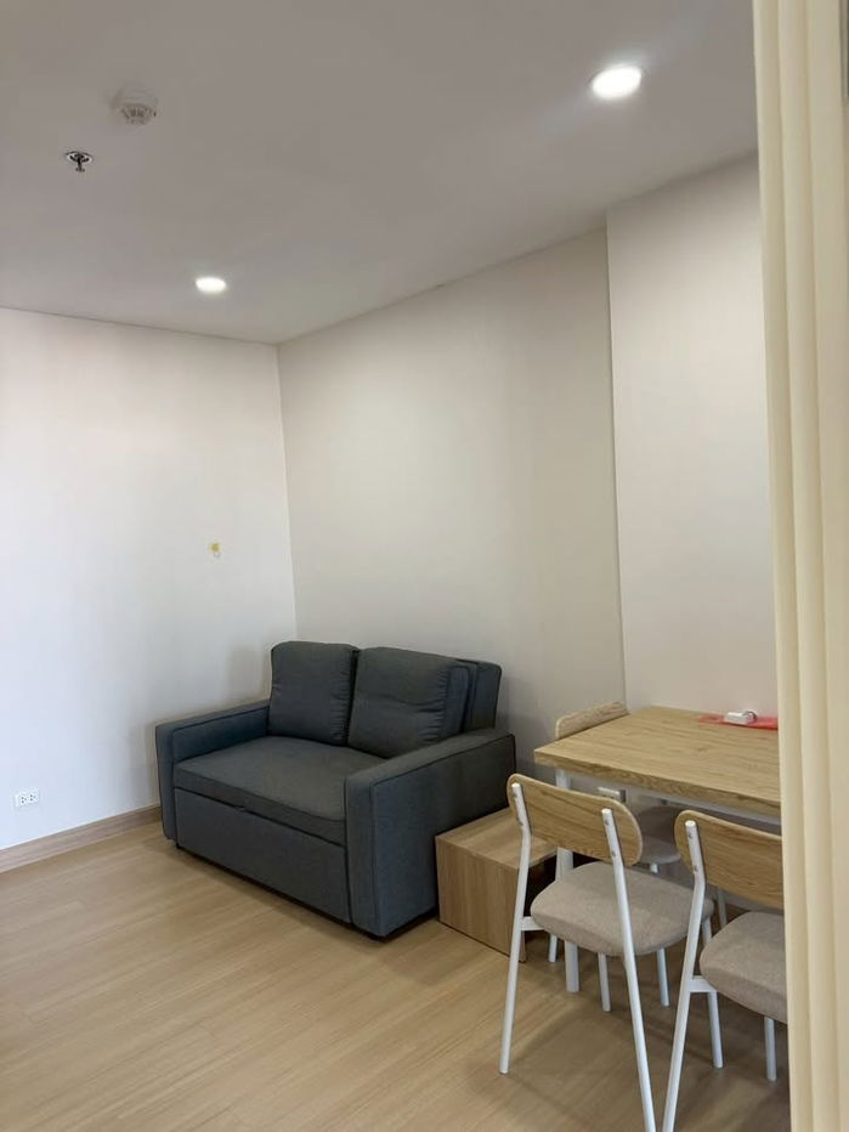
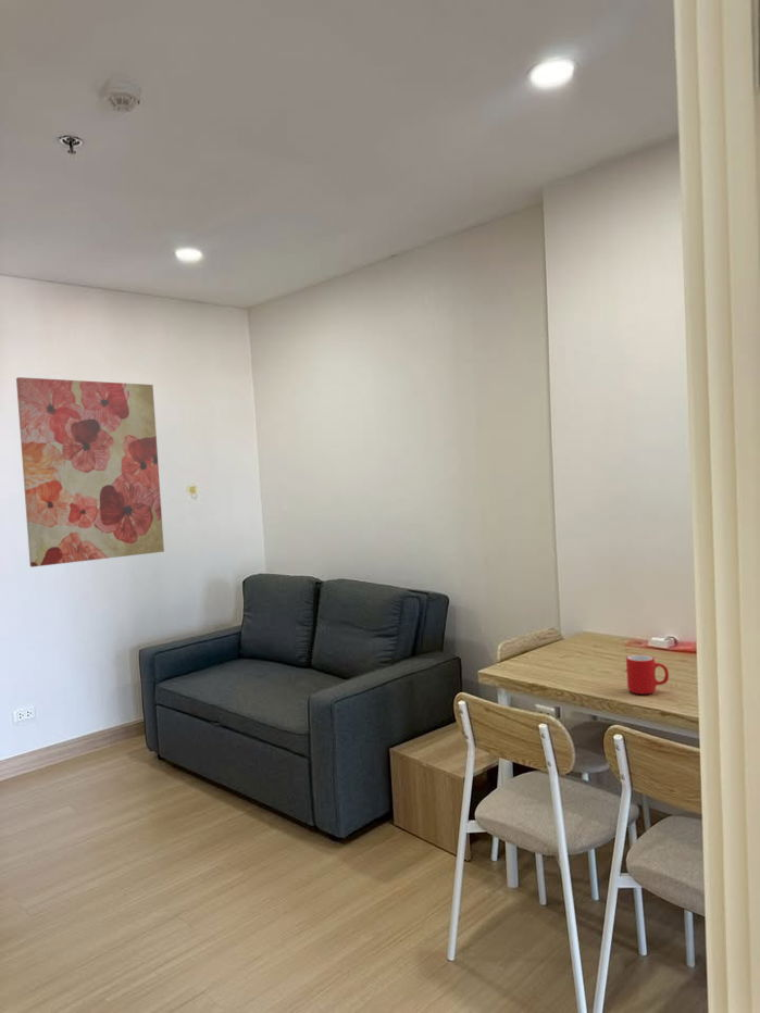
+ cup [625,653,670,696]
+ wall art [15,376,165,568]
